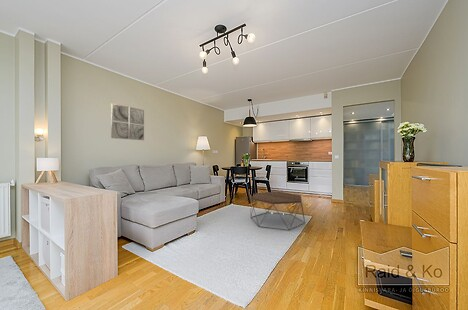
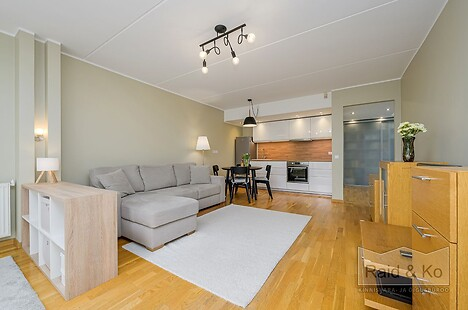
- wall art [110,103,145,141]
- coffee table [250,191,306,231]
